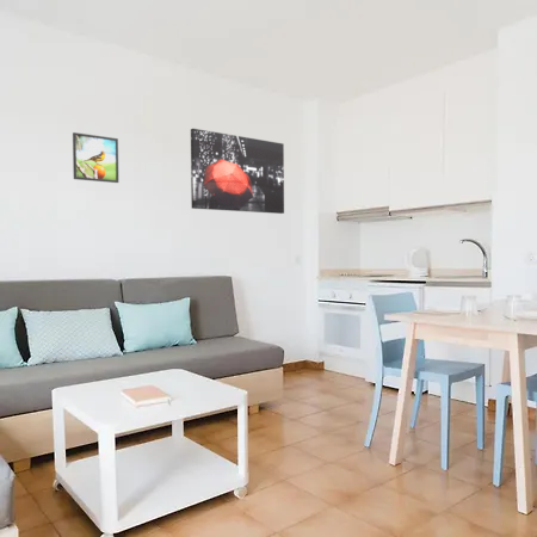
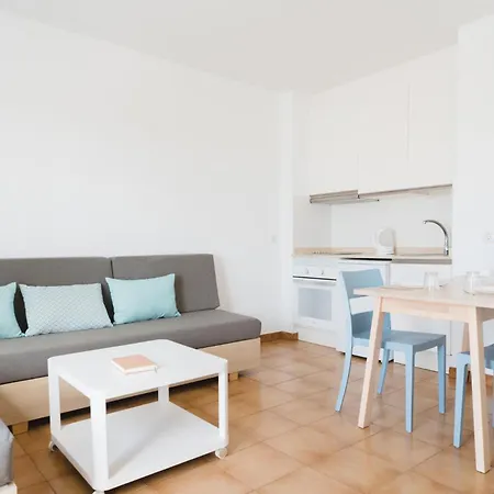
- wall art [190,128,285,215]
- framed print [72,131,119,184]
